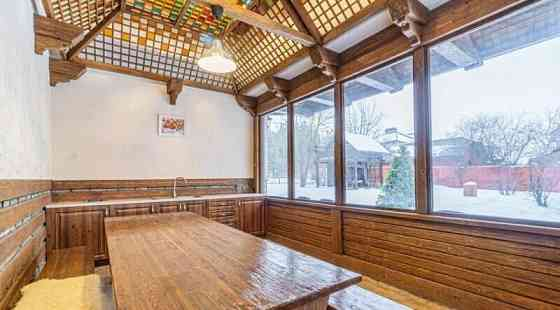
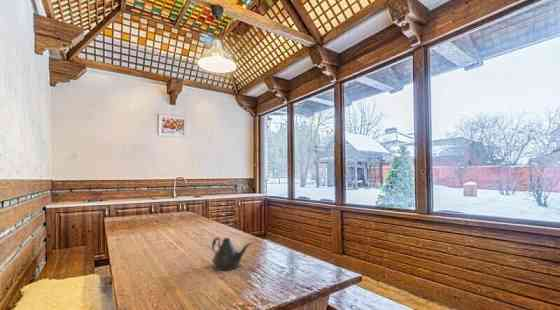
+ teapot [211,236,253,271]
